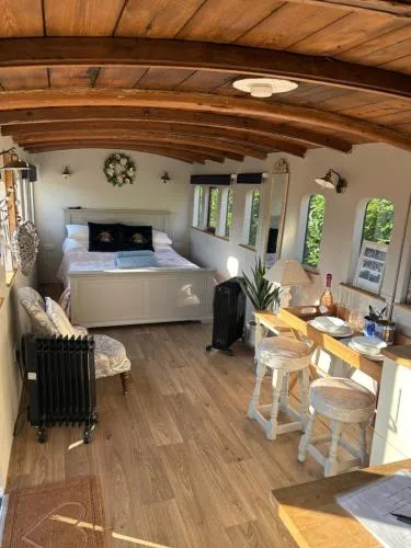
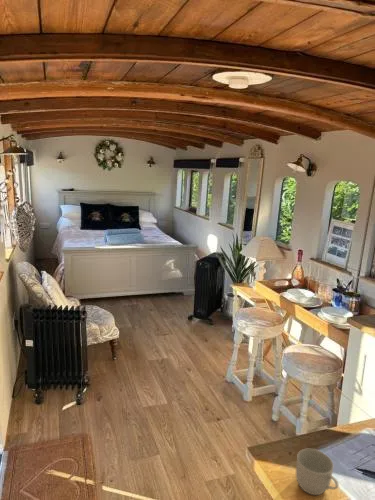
+ mug [295,448,339,496]
